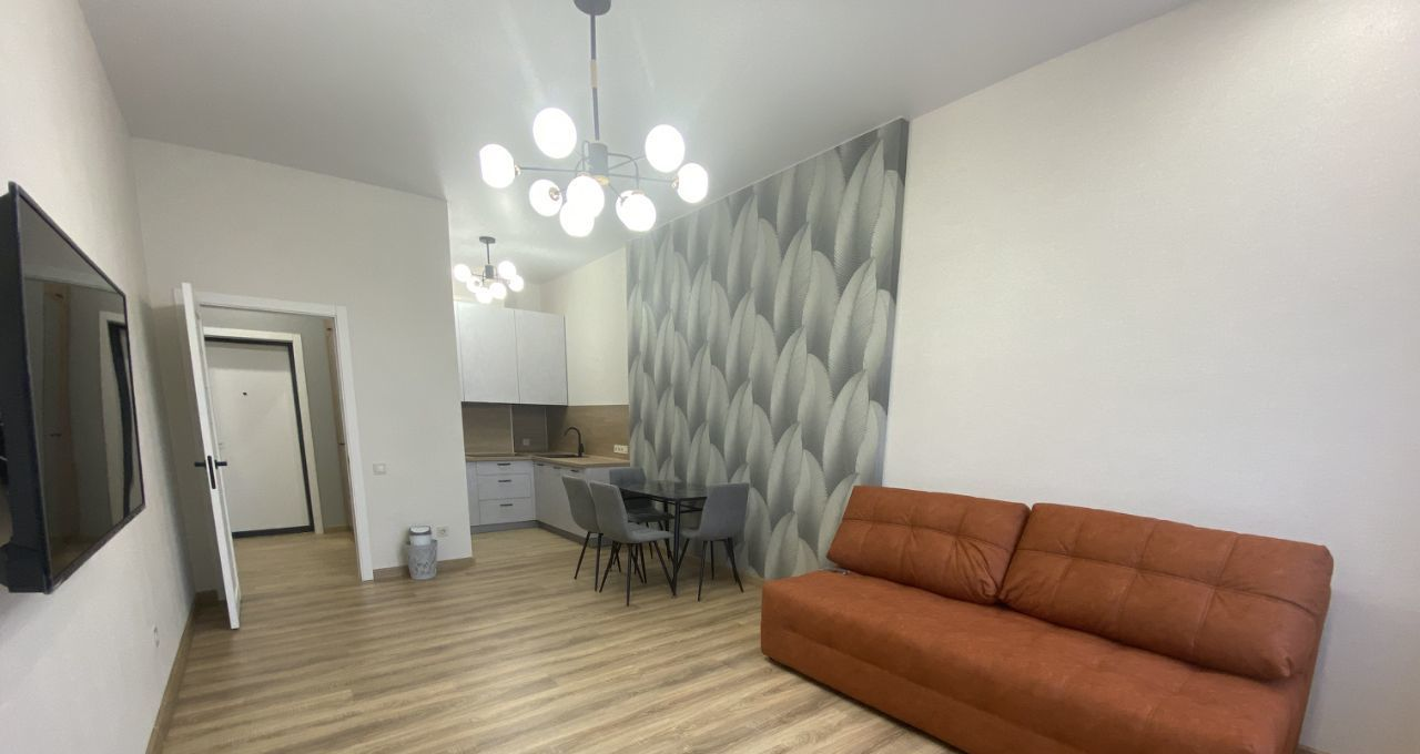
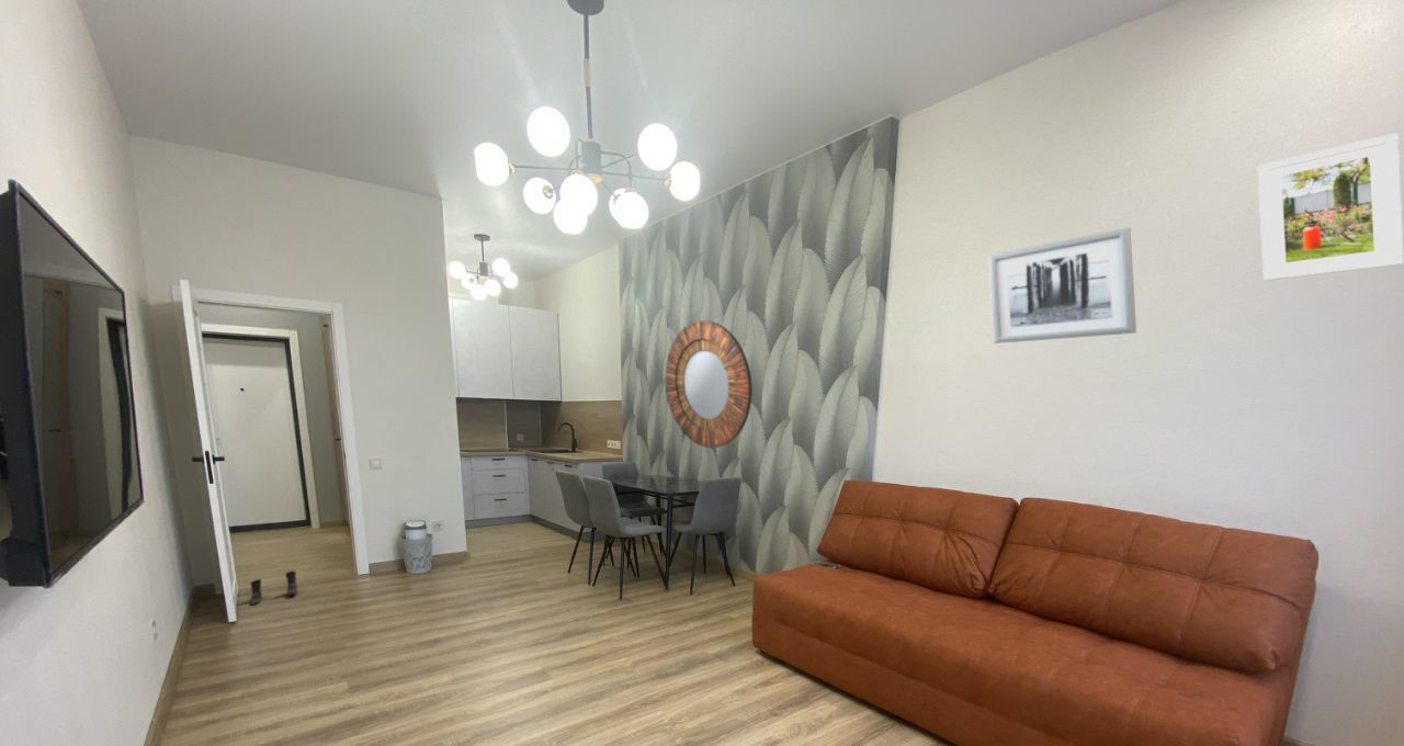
+ wall art [987,226,1137,344]
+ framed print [1257,132,1404,282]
+ home mirror [665,319,754,449]
+ boots [249,570,298,607]
